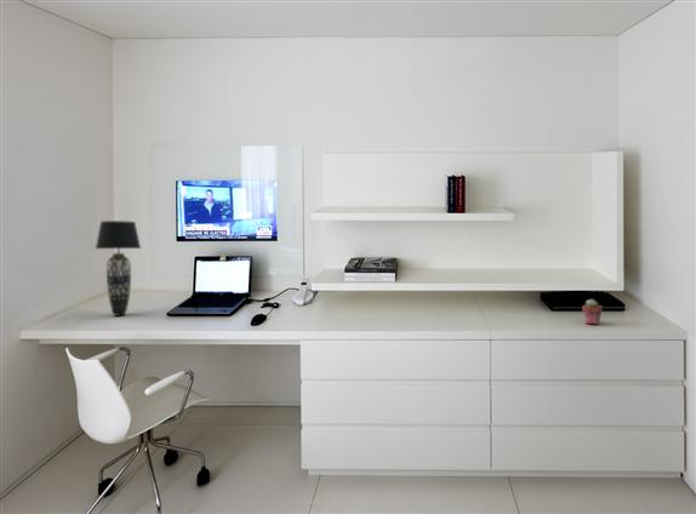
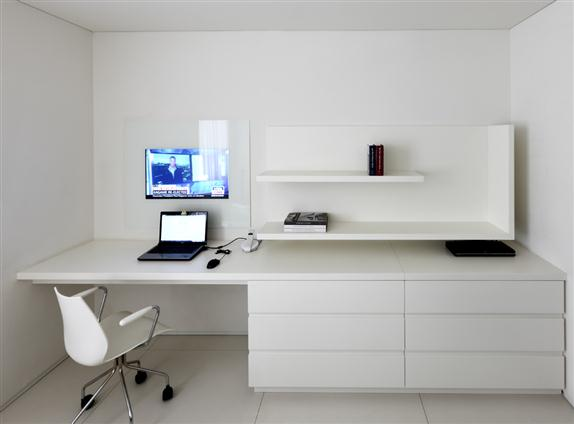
- table lamp [95,219,142,316]
- potted succulent [581,298,604,325]
